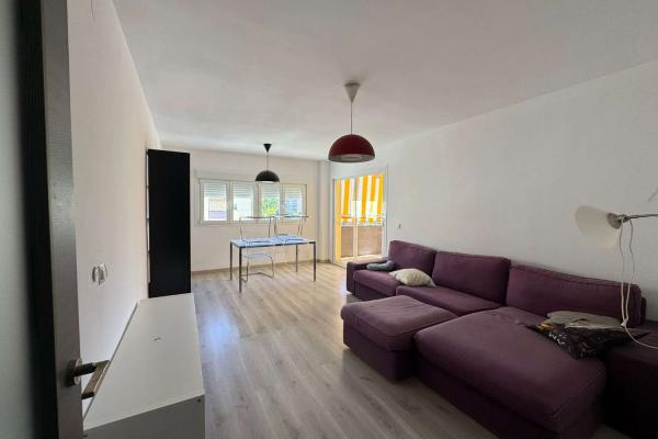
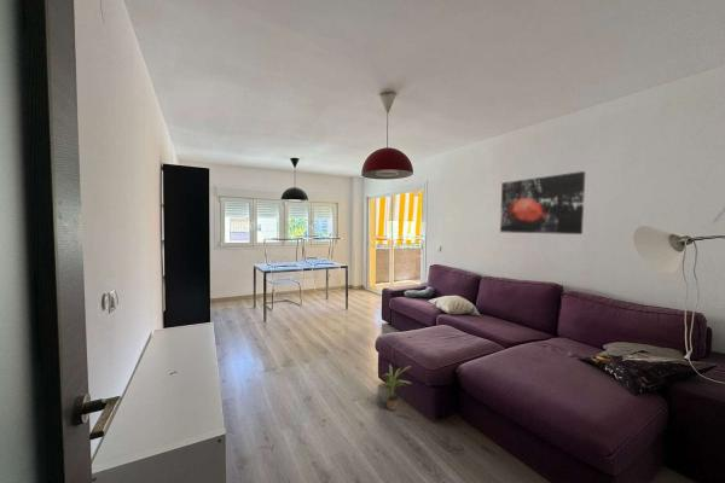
+ potted plant [381,363,413,412]
+ wall art [499,170,586,235]
